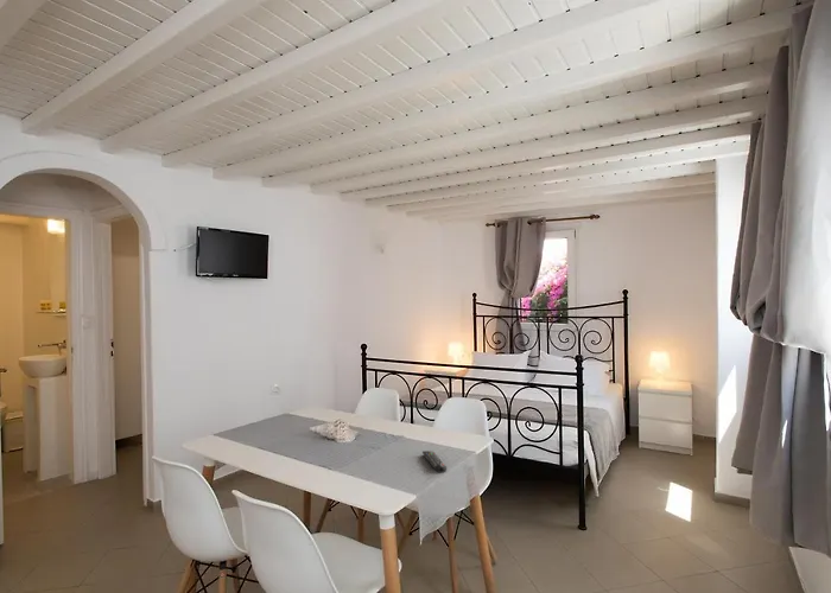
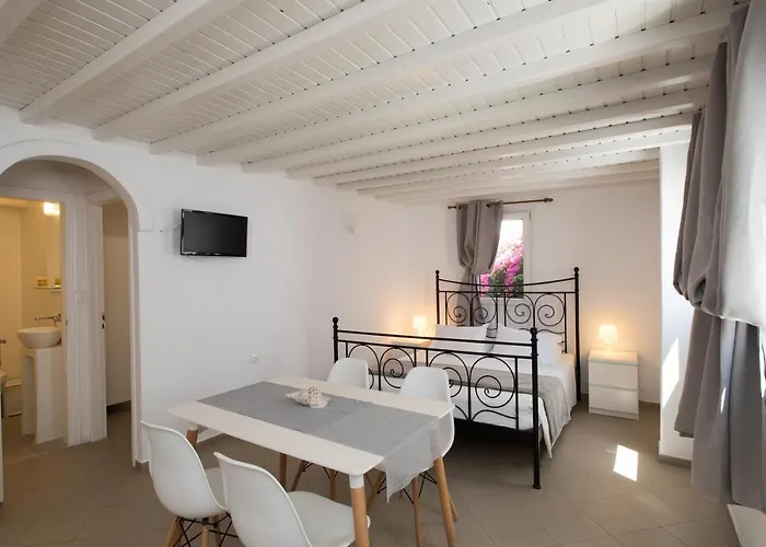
- remote control [421,449,448,474]
